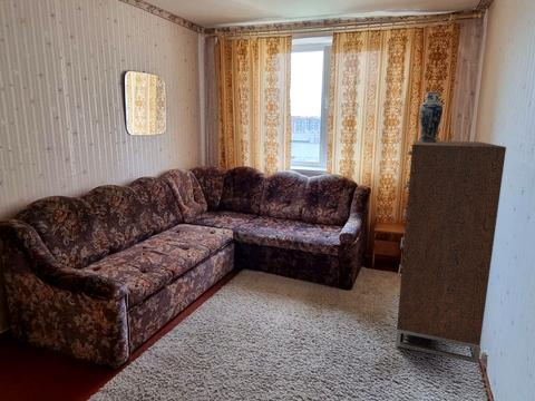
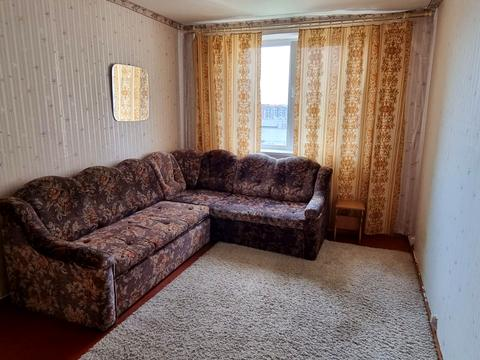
- vase [419,90,444,143]
- dresser [395,139,507,364]
